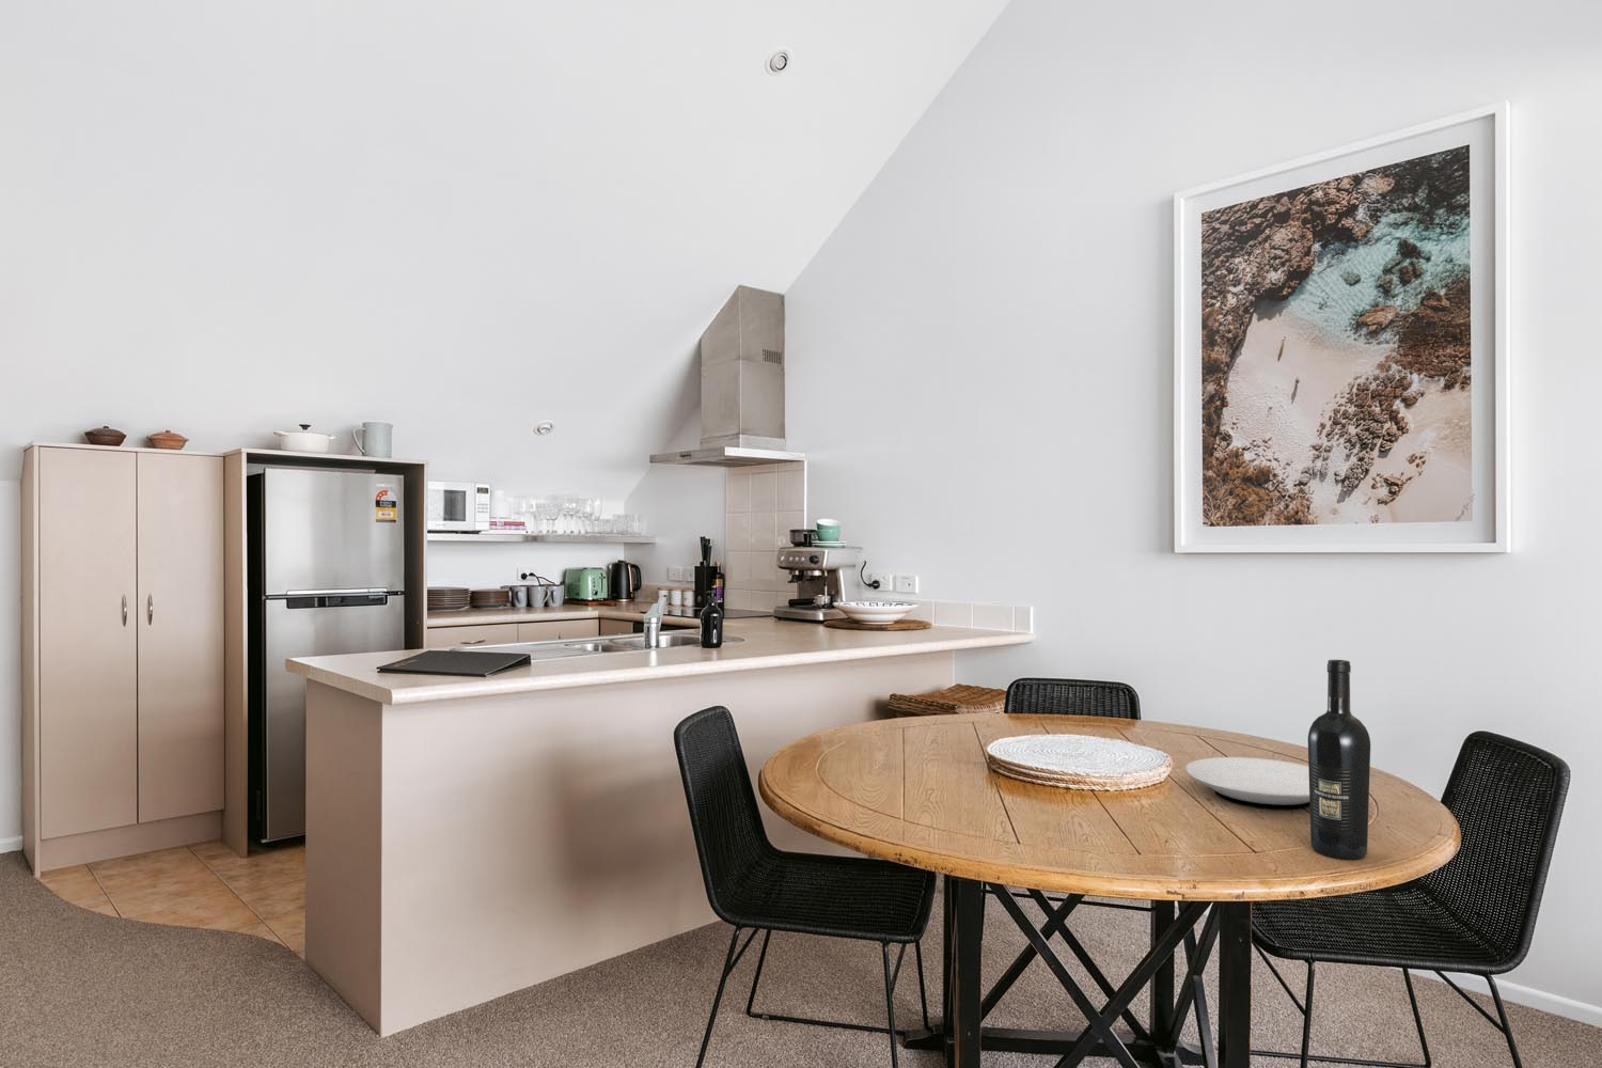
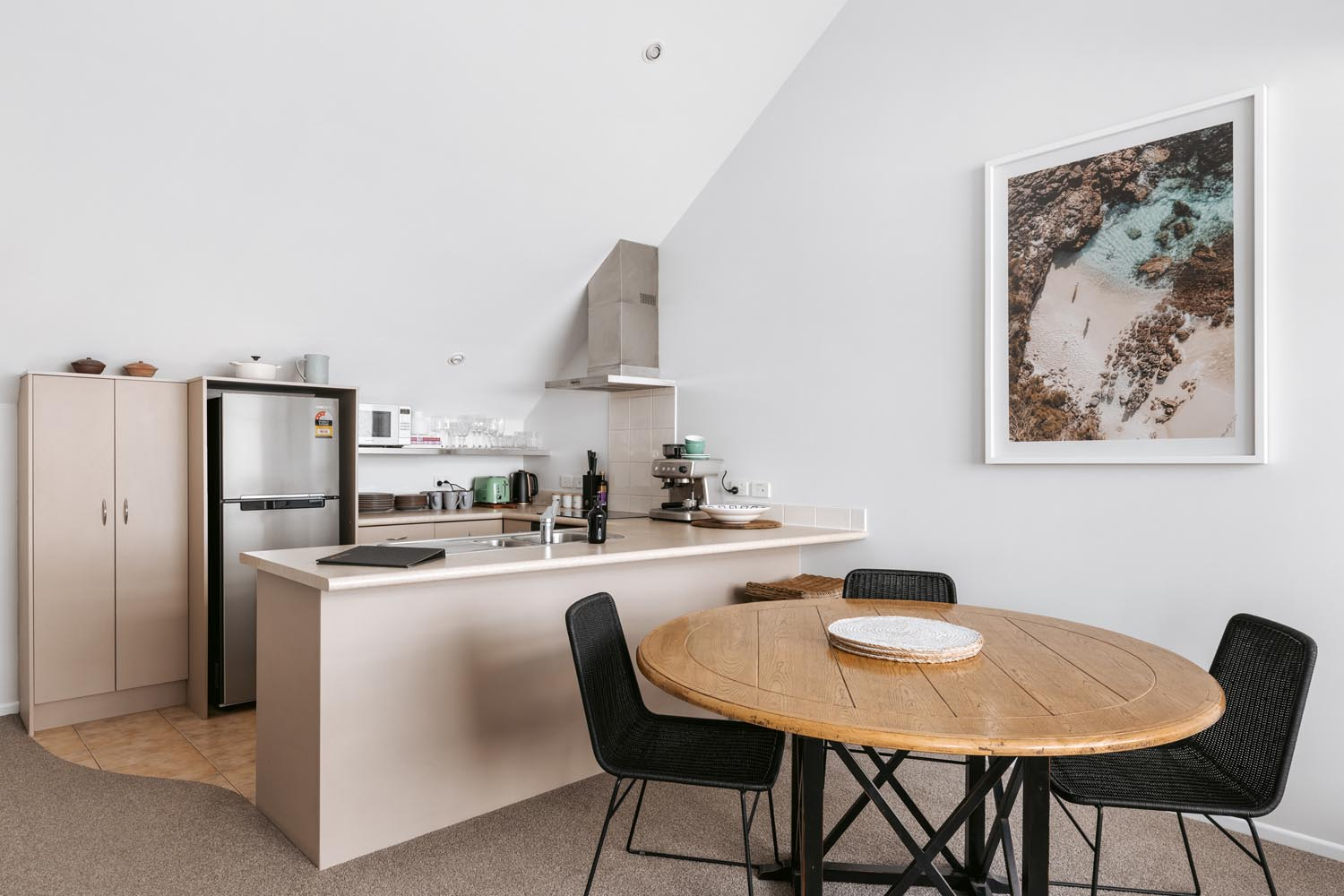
- plate [1185,756,1309,811]
- wine bottle [1308,659,1371,859]
